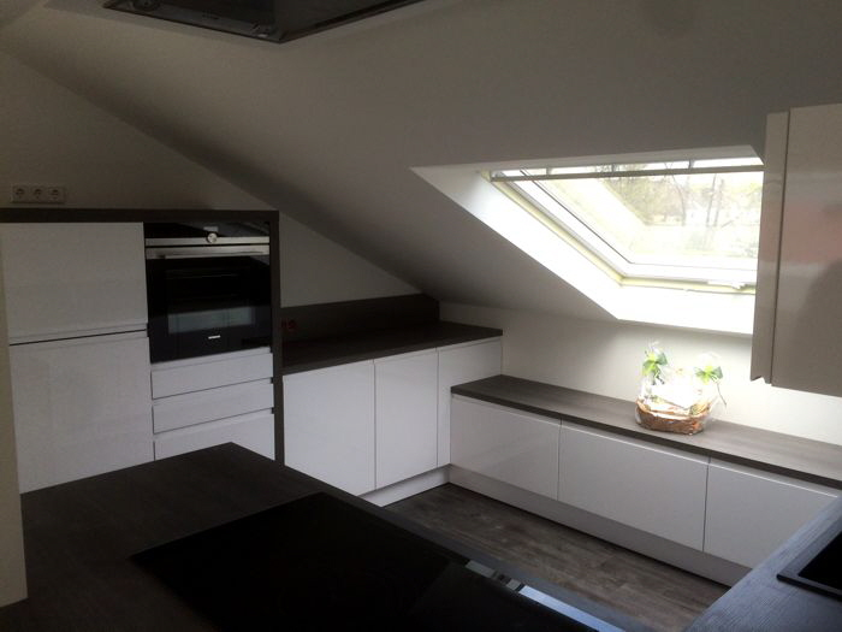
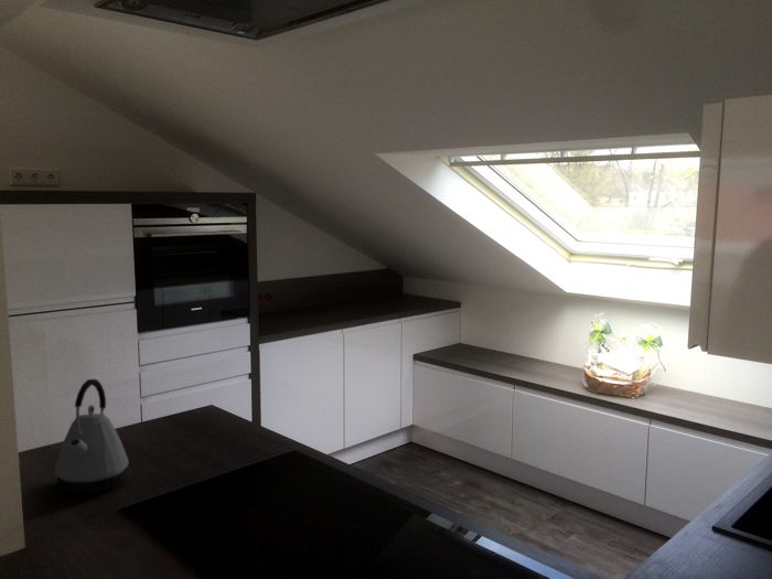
+ kettle [54,378,129,495]
